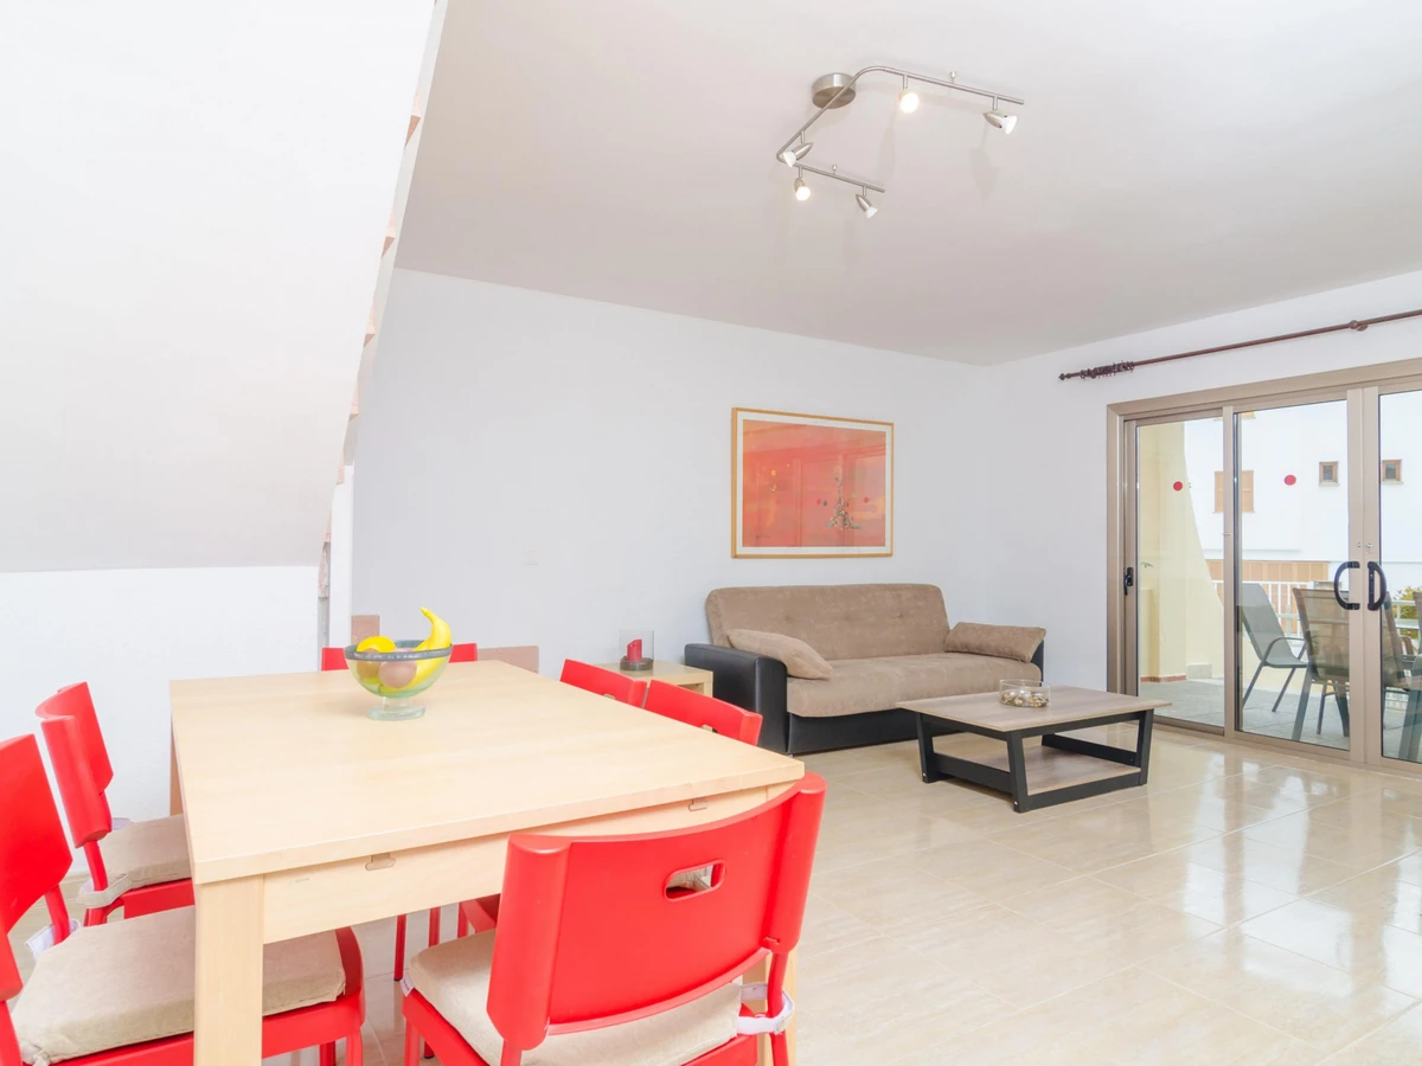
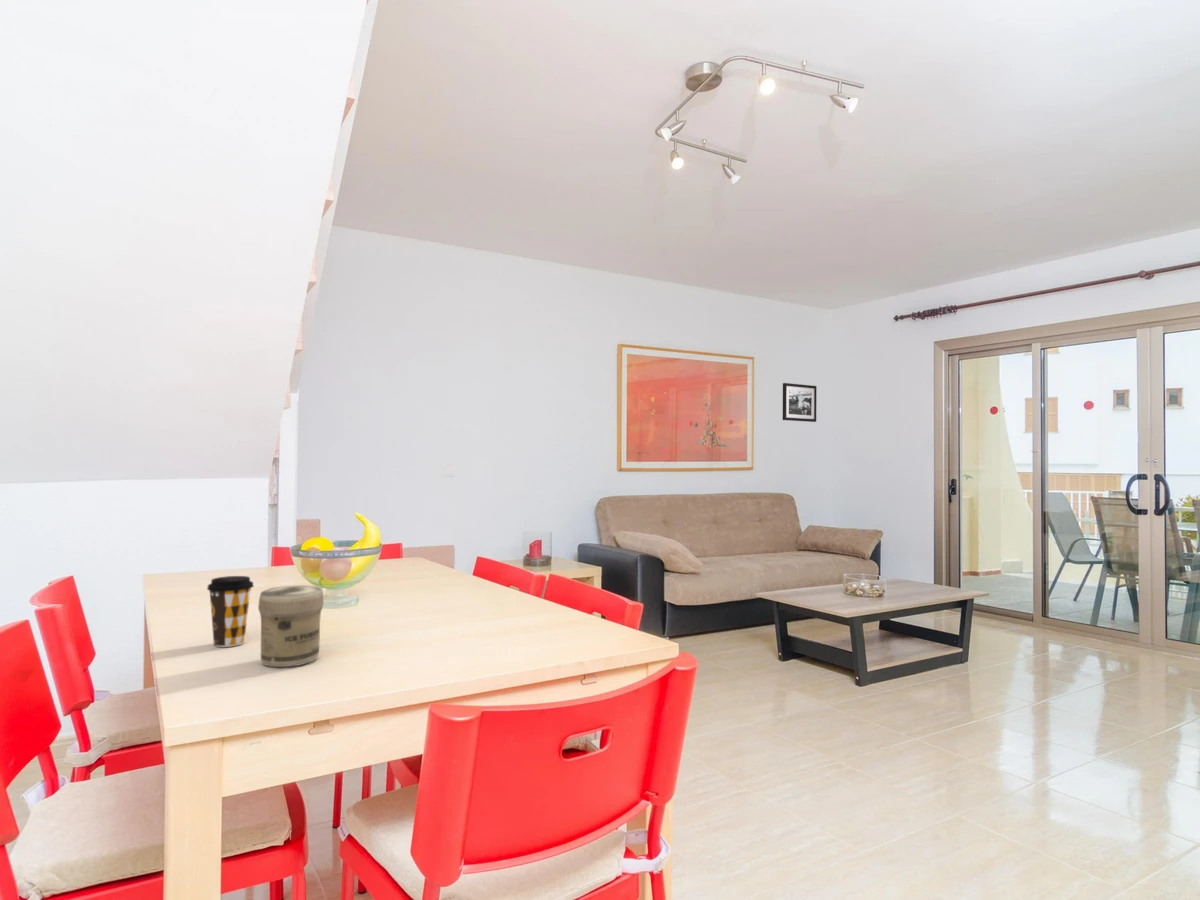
+ picture frame [782,382,817,423]
+ jar [257,585,325,668]
+ coffee cup [206,575,255,648]
